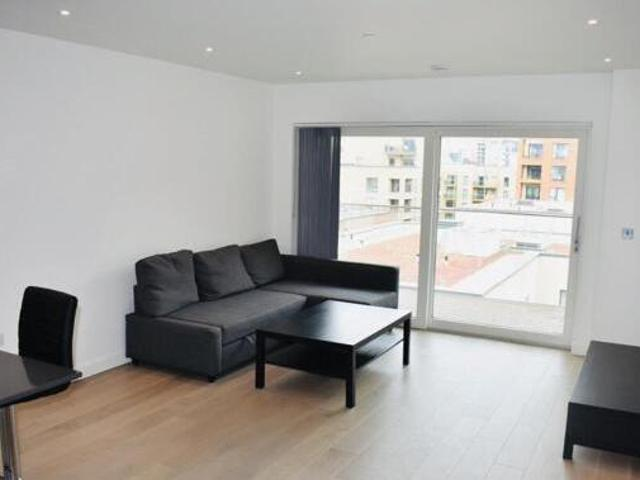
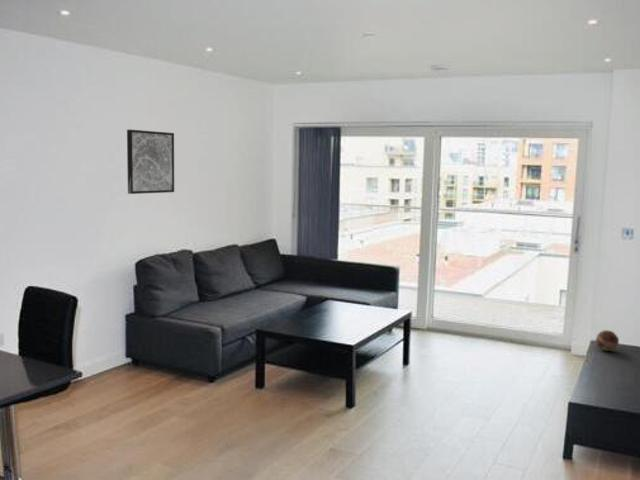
+ wall art [126,129,175,195]
+ decorative ball [595,329,620,352]
